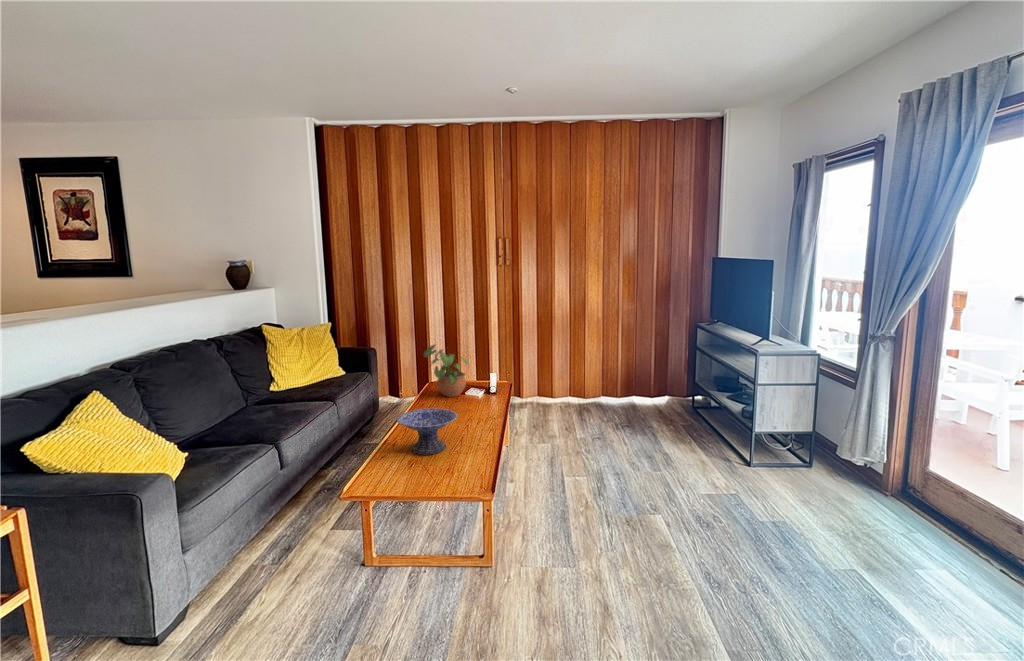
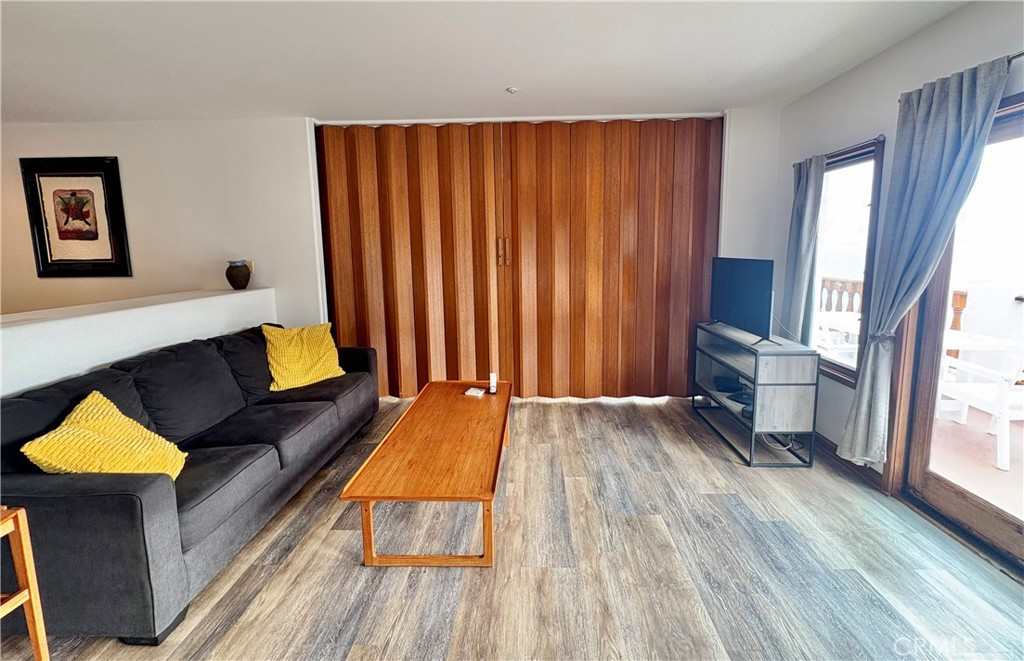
- potted plant [423,343,469,398]
- decorative bowl [396,407,459,455]
